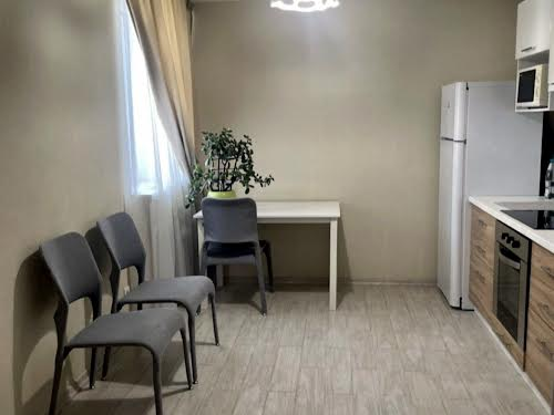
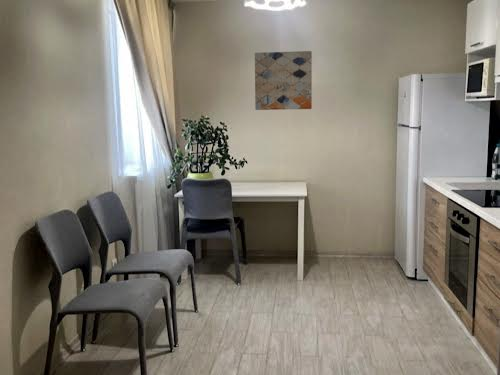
+ wall art [254,50,313,111]
